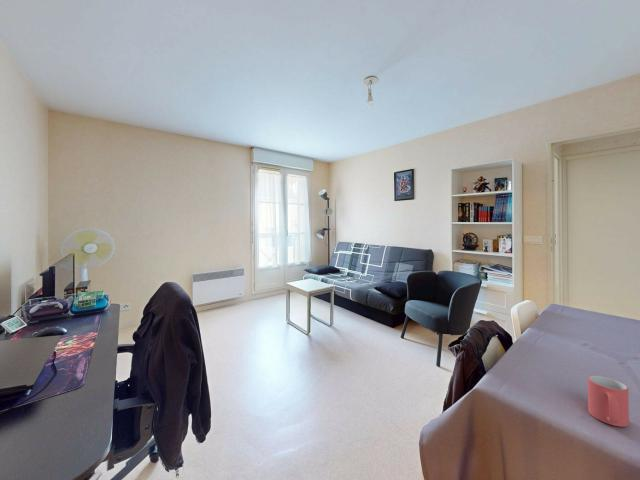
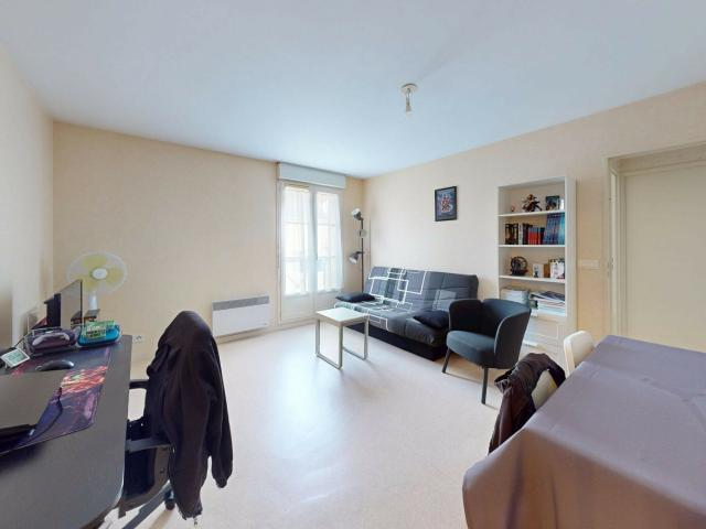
- mug [587,375,630,428]
